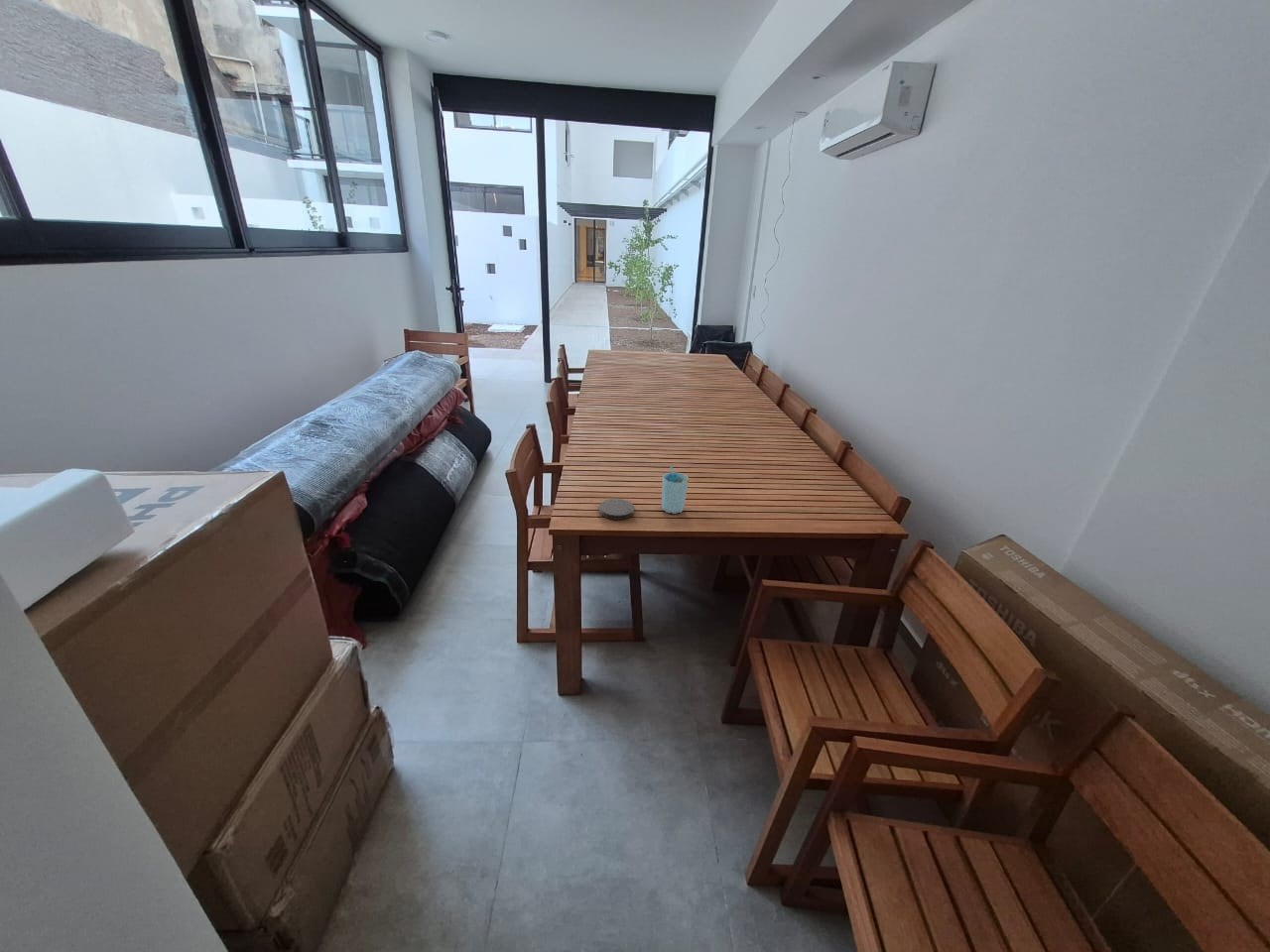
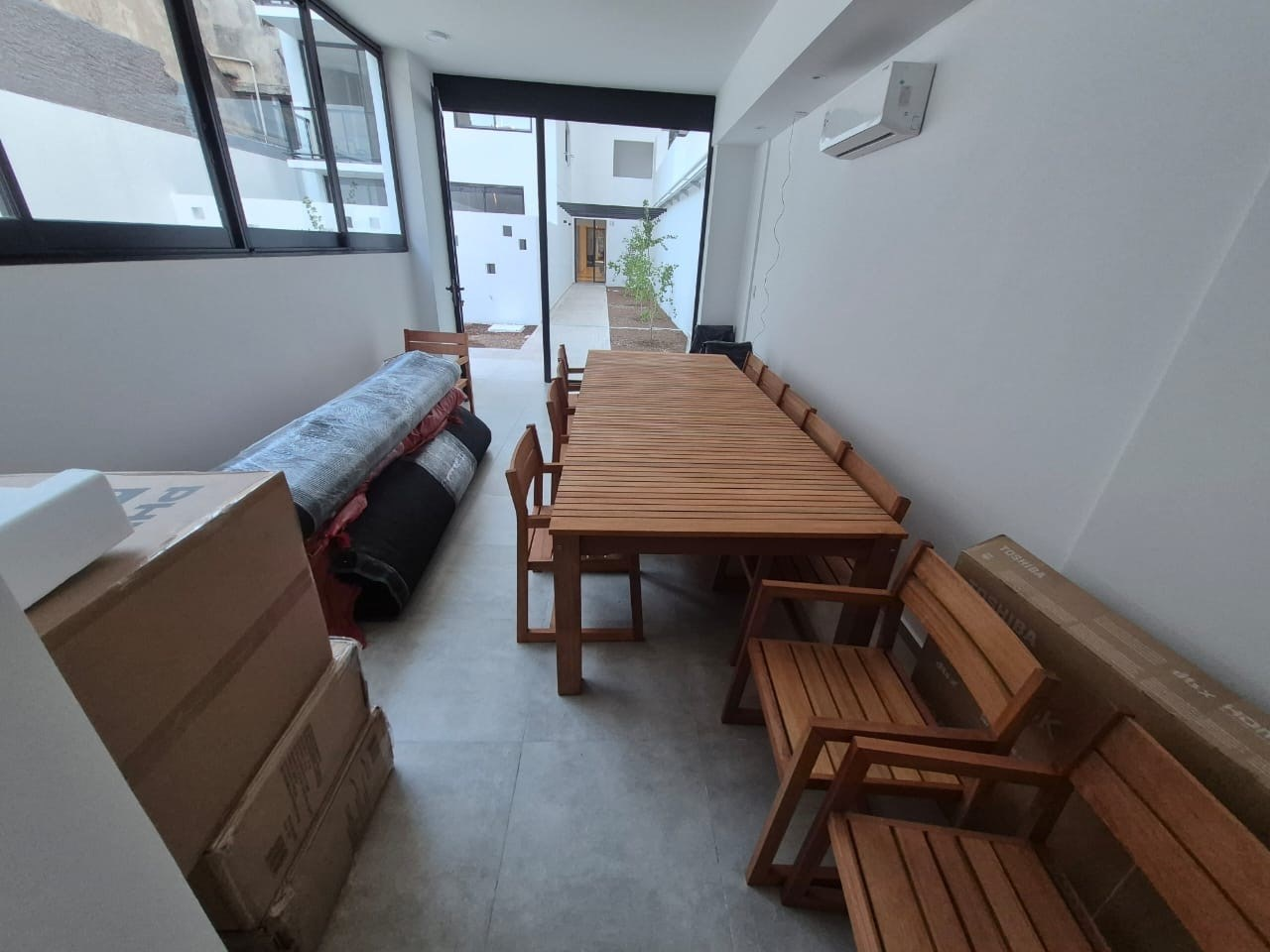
- cup [661,466,691,515]
- coaster [598,498,635,521]
